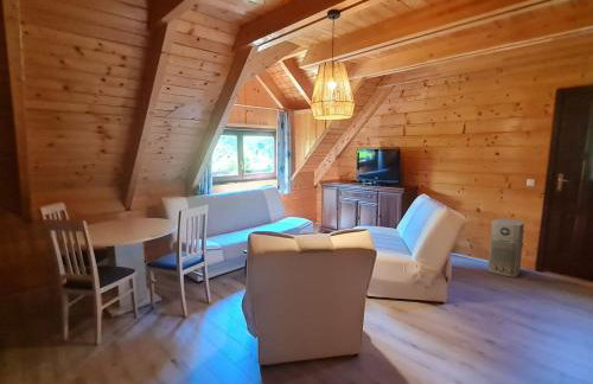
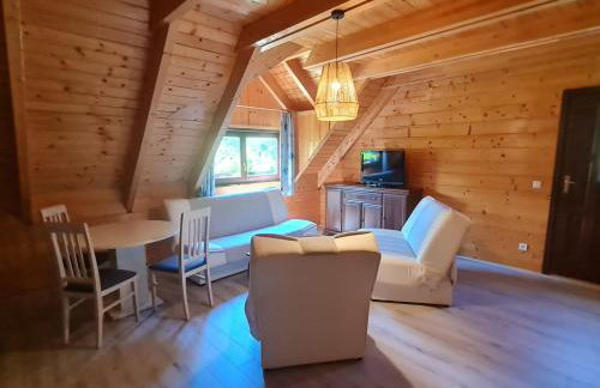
- air purifier [486,217,525,279]
